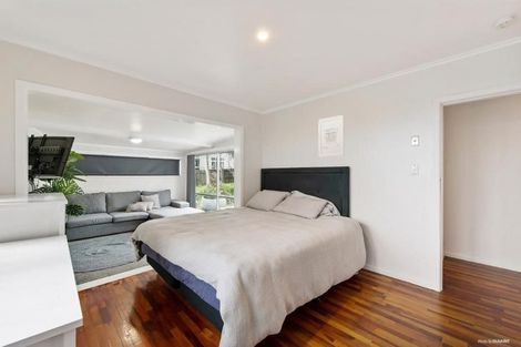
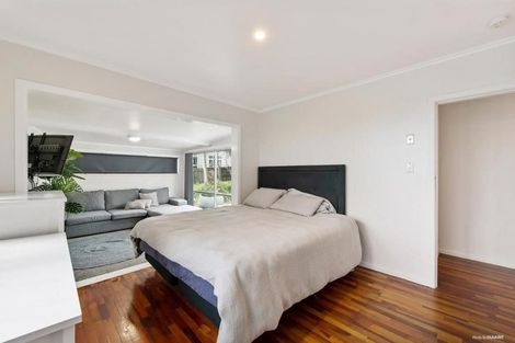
- wall art [317,114,345,157]
